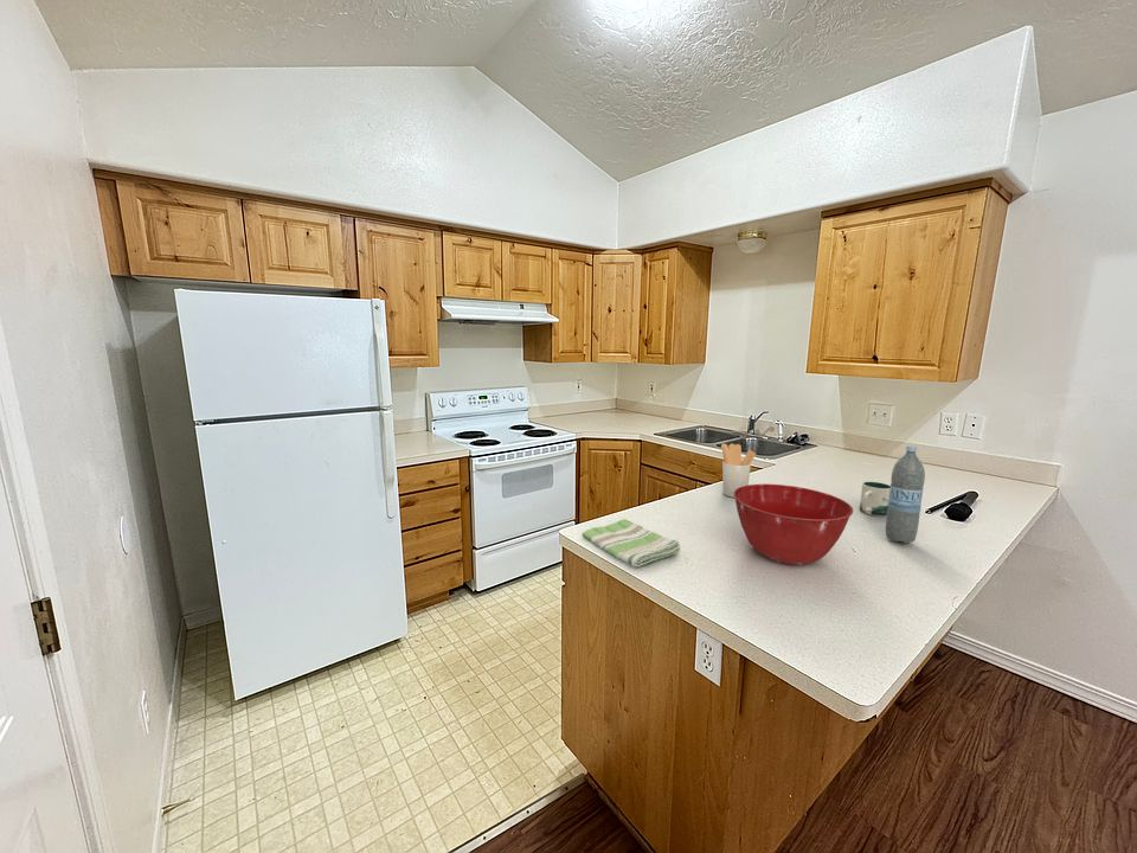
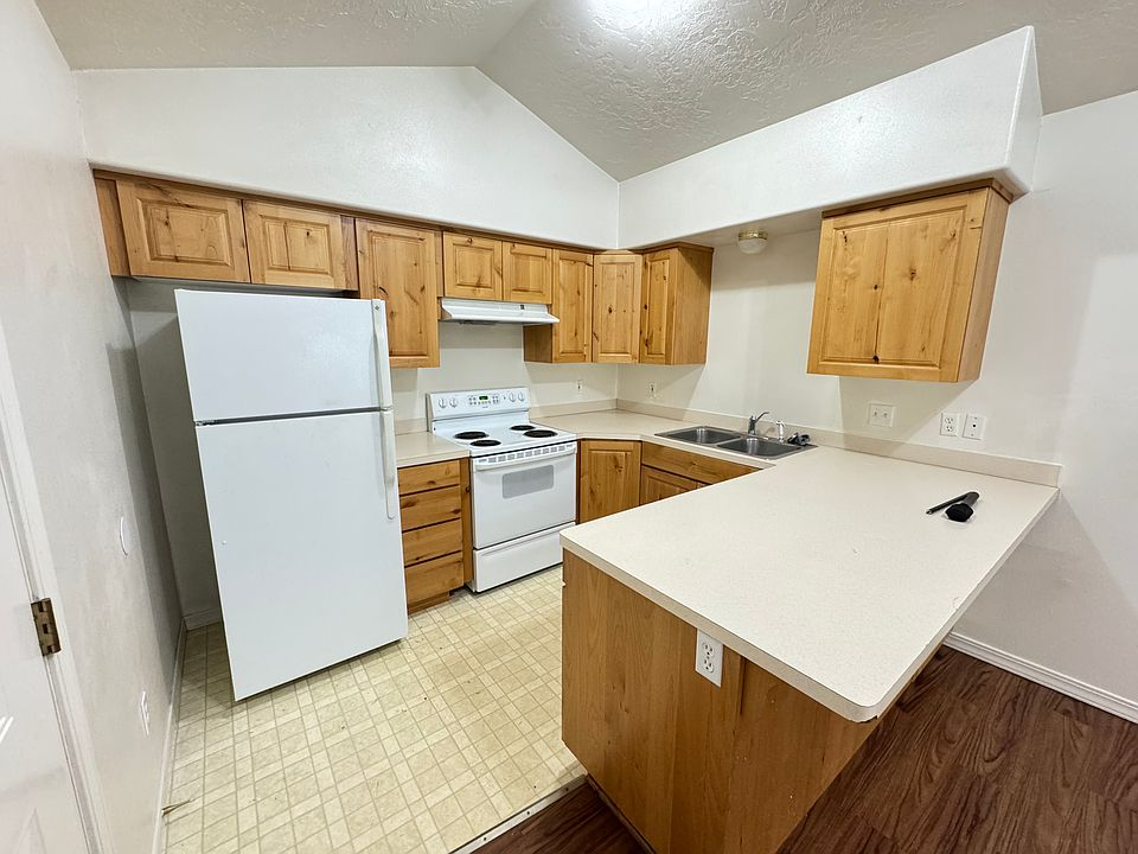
- mixing bowl [733,483,854,566]
- water bottle [885,444,926,545]
- utensil holder [720,442,757,499]
- mug [859,481,891,518]
- dish towel [582,518,682,567]
